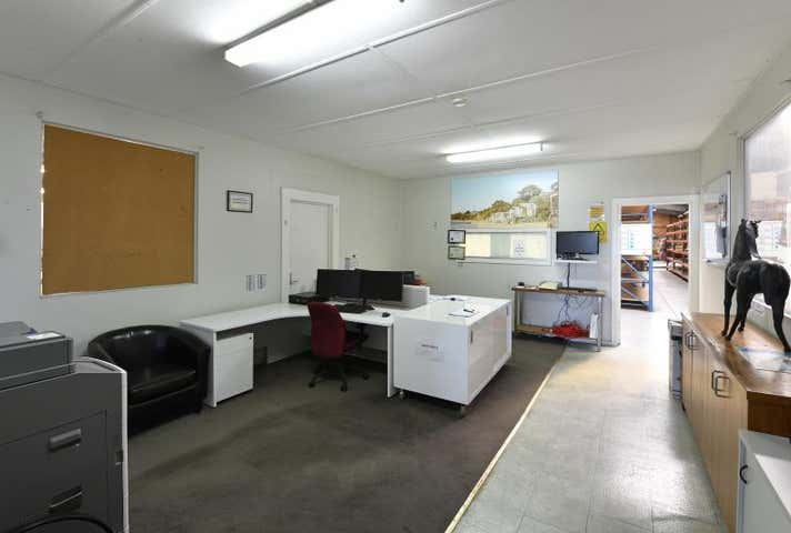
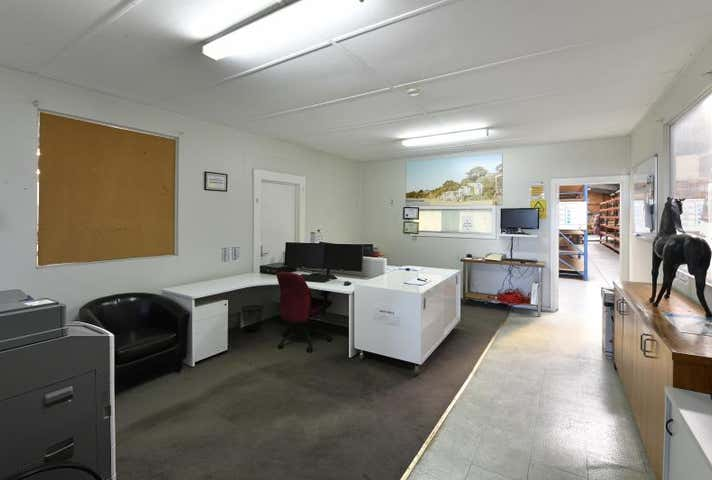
+ wastebasket [240,304,264,332]
